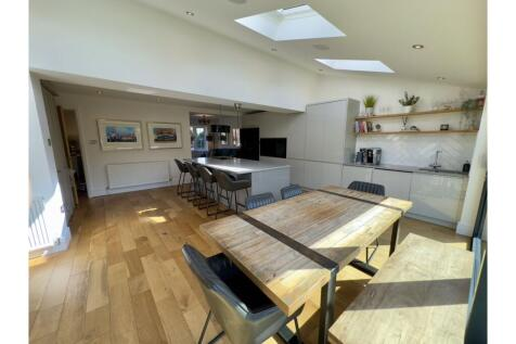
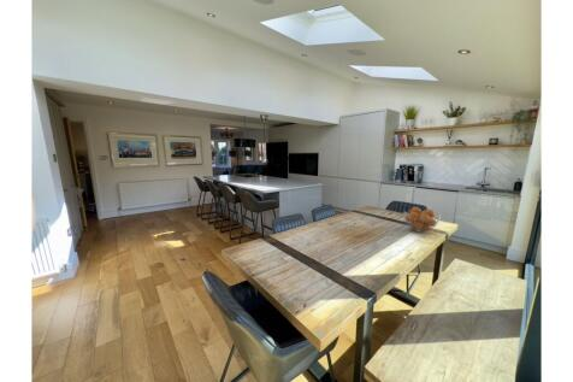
+ fruit basket [402,206,442,234]
